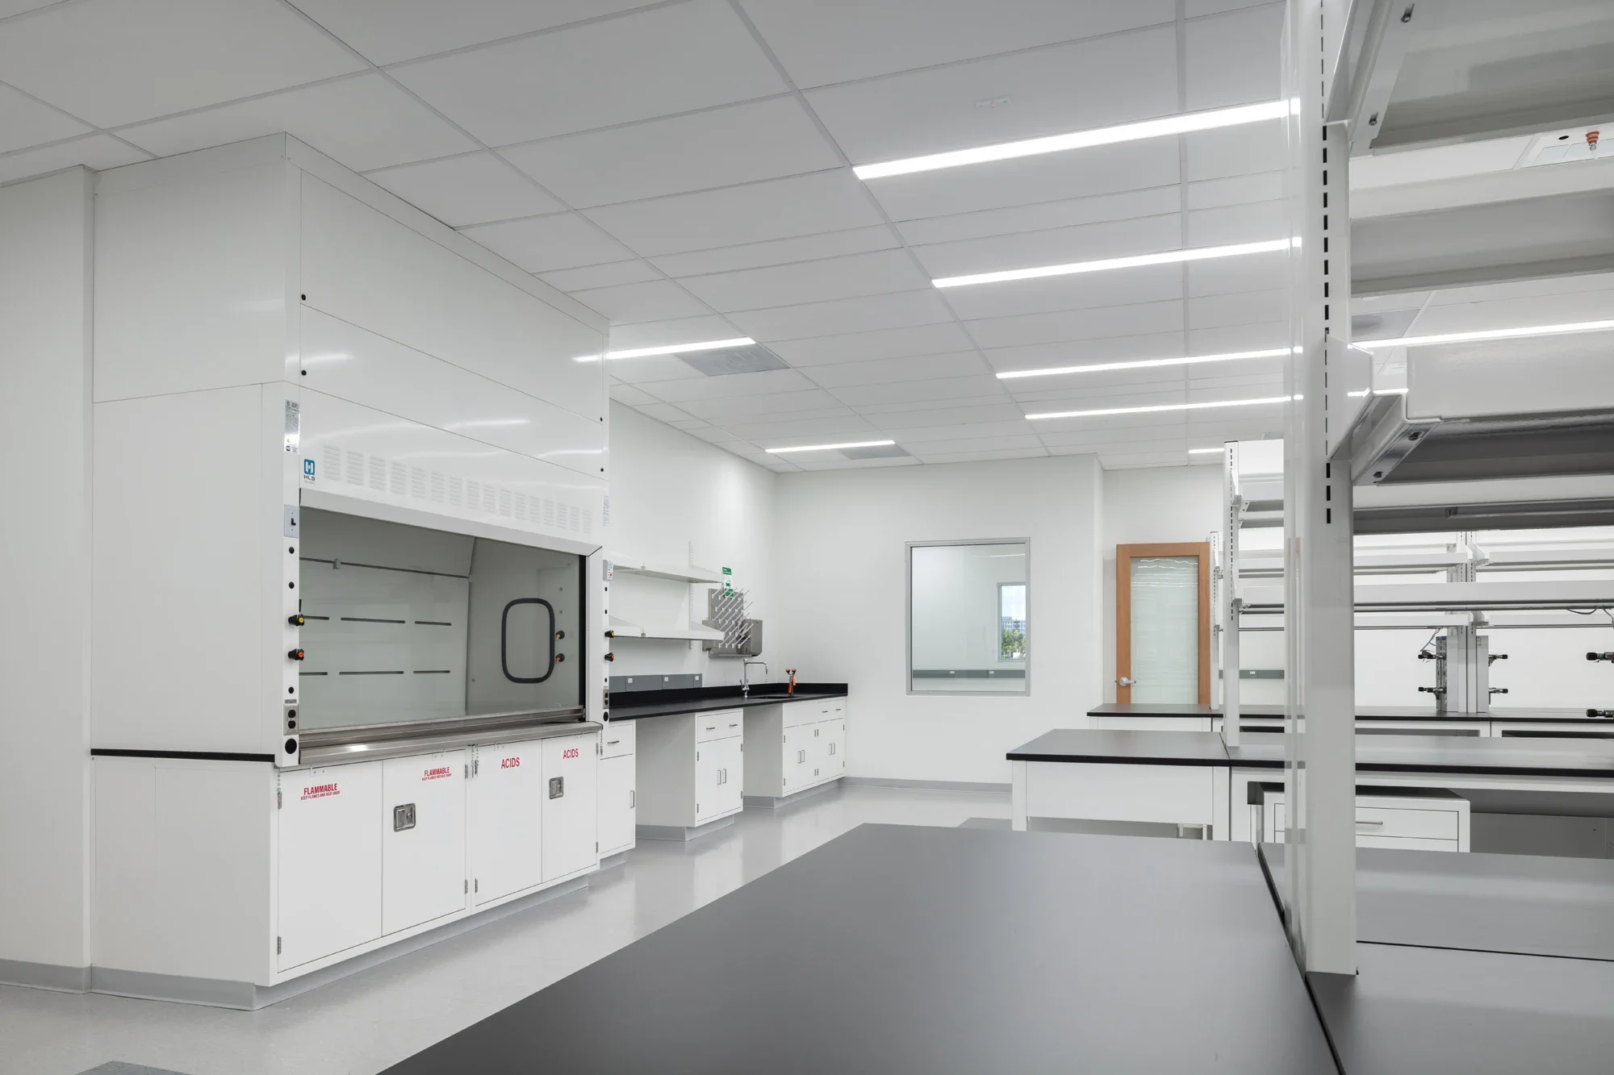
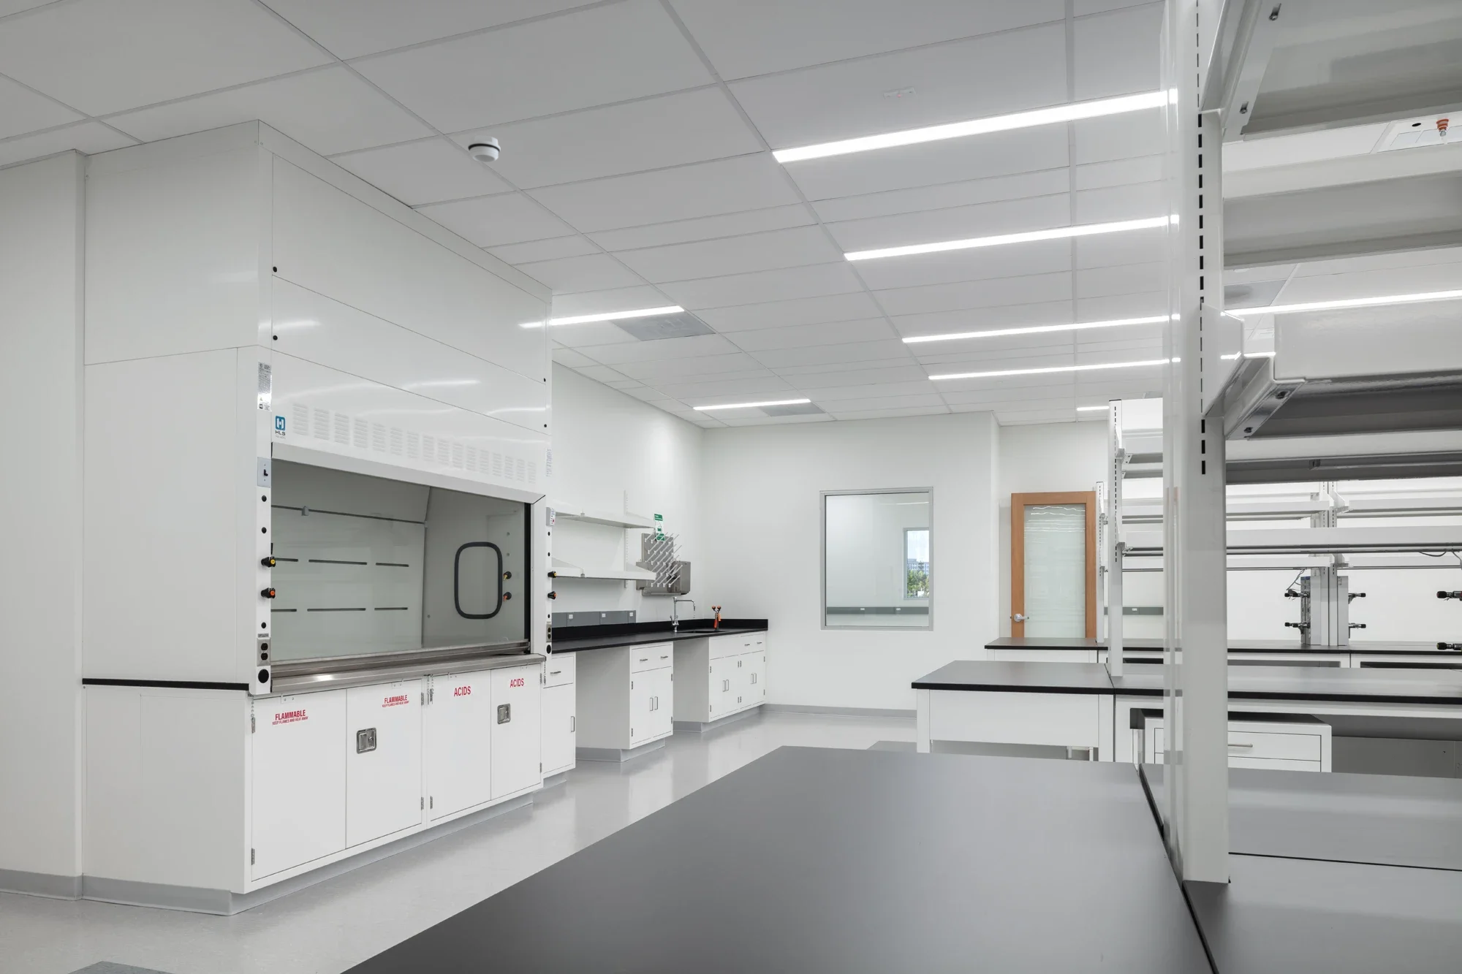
+ smoke detector [467,135,501,163]
